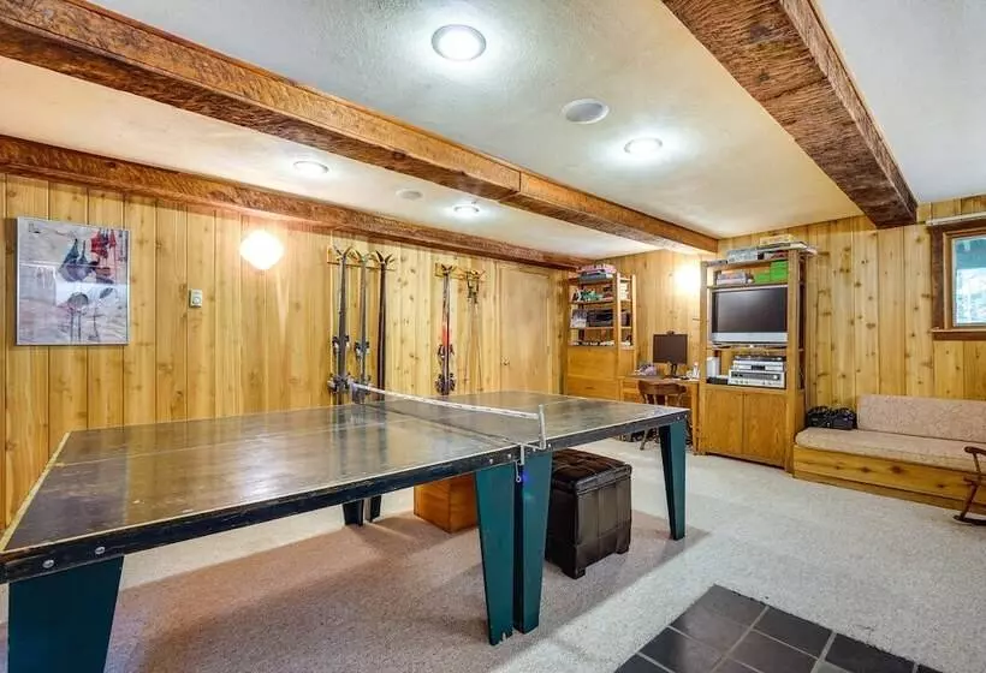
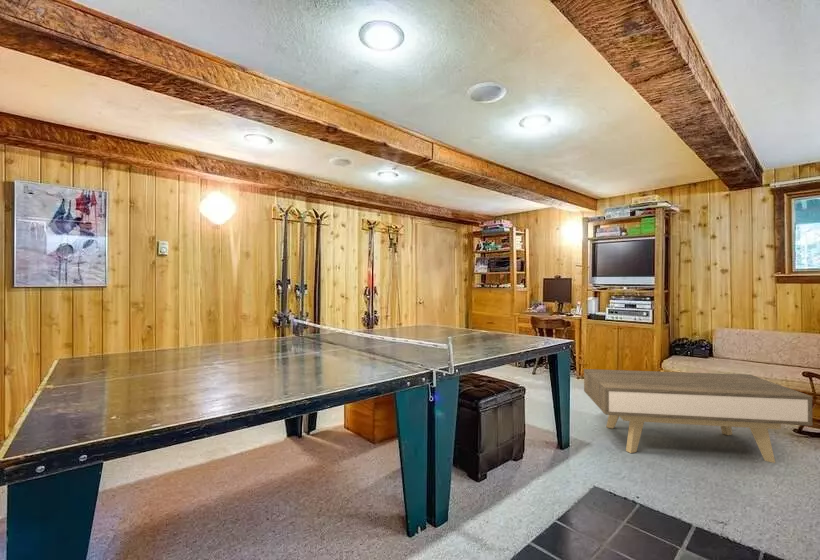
+ coffee table [583,368,814,464]
